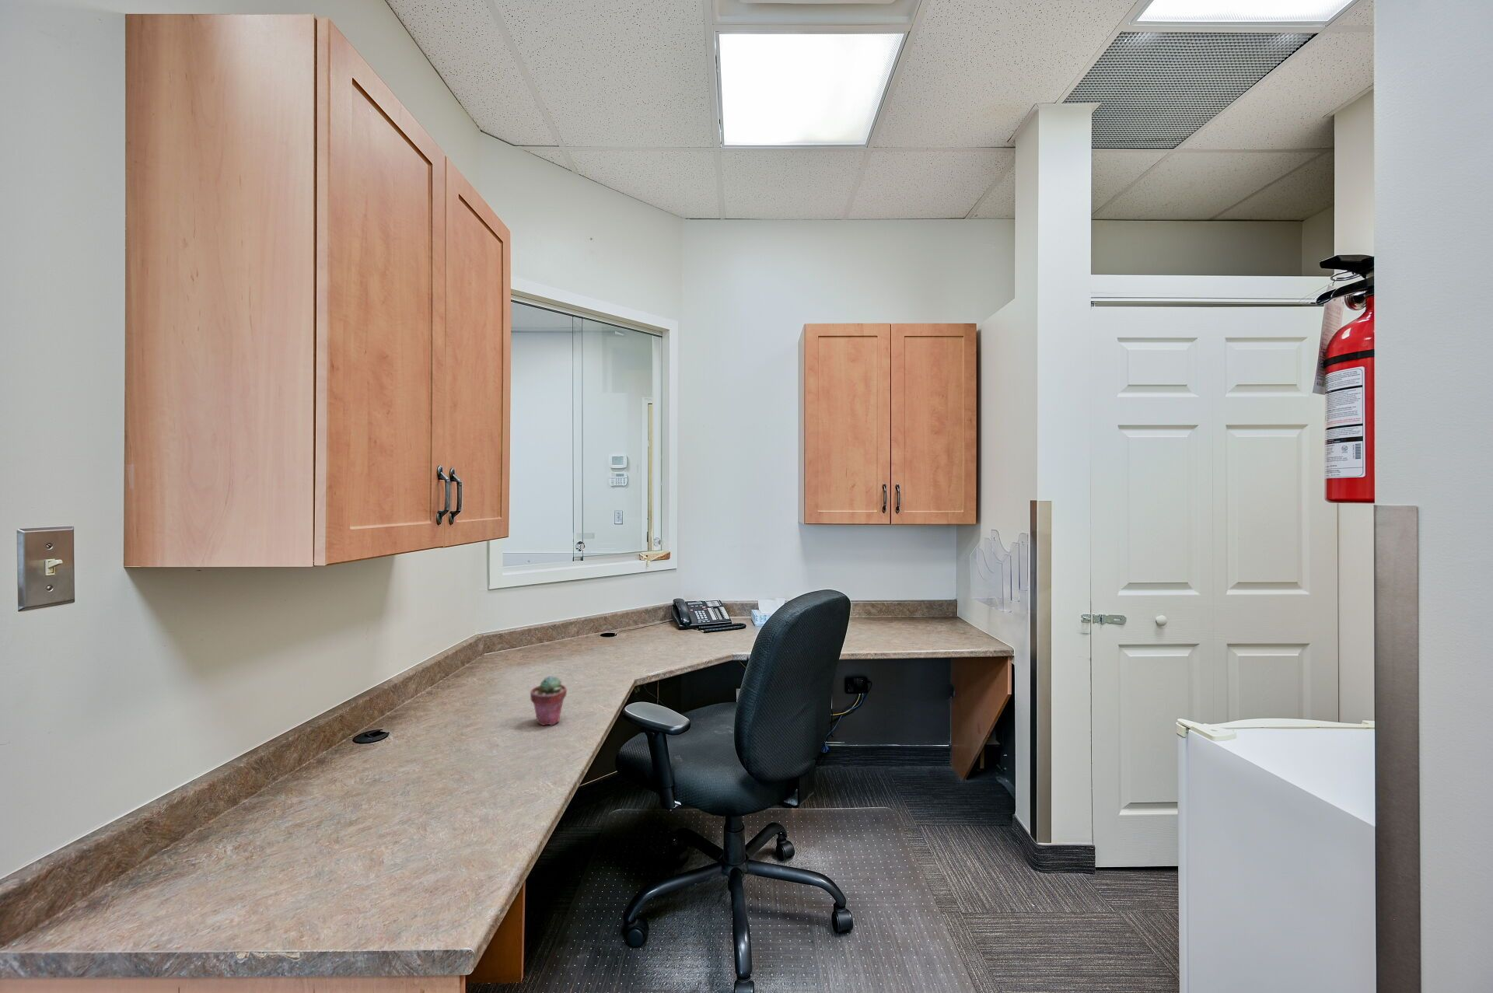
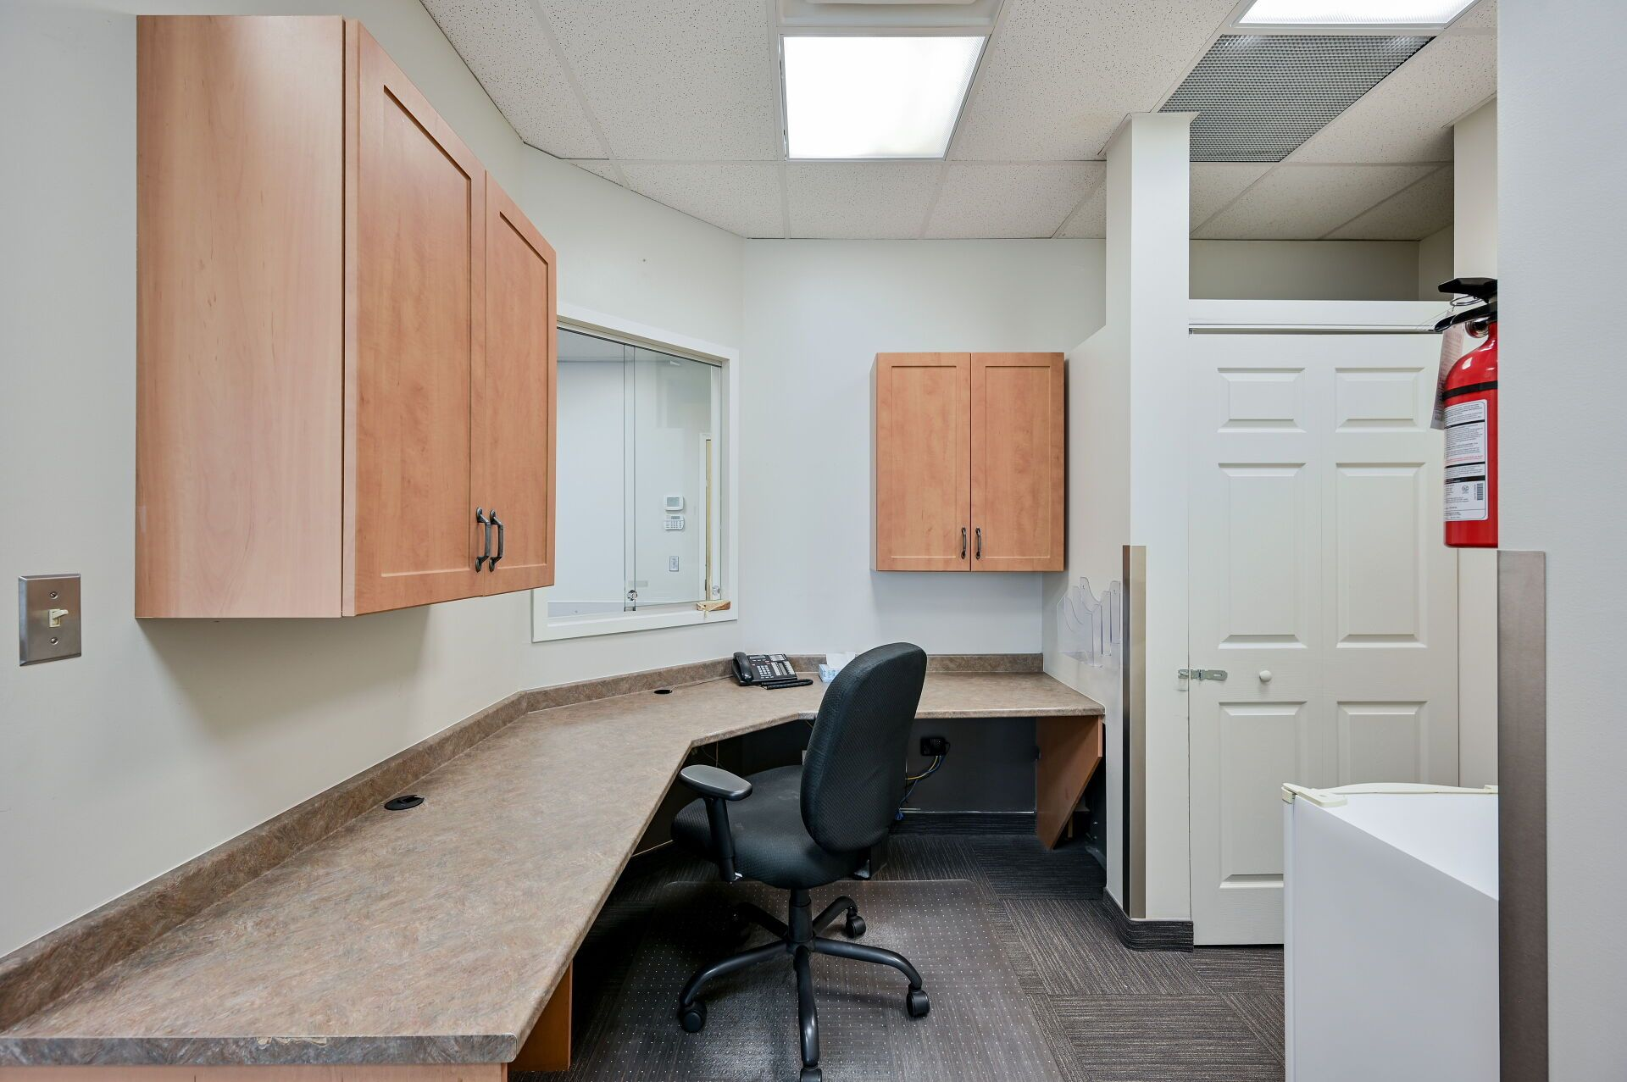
- potted succulent [530,675,567,726]
